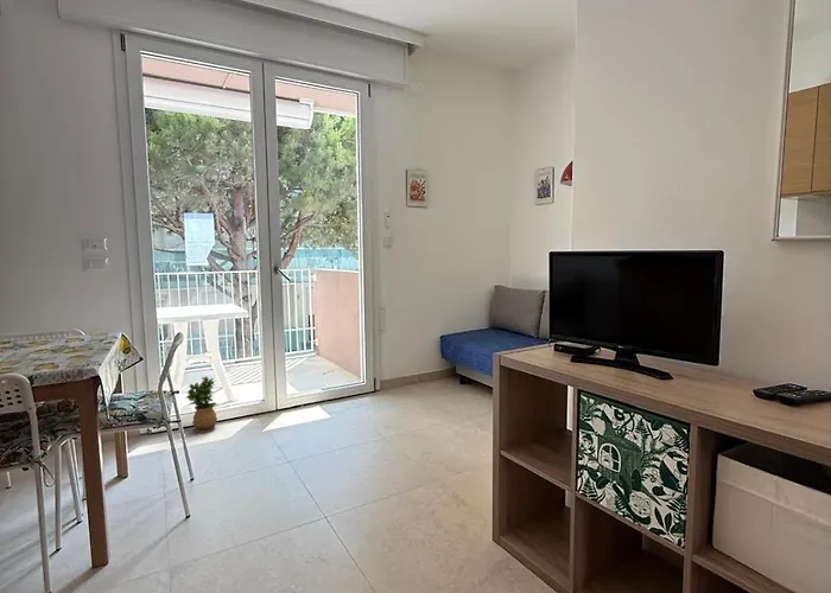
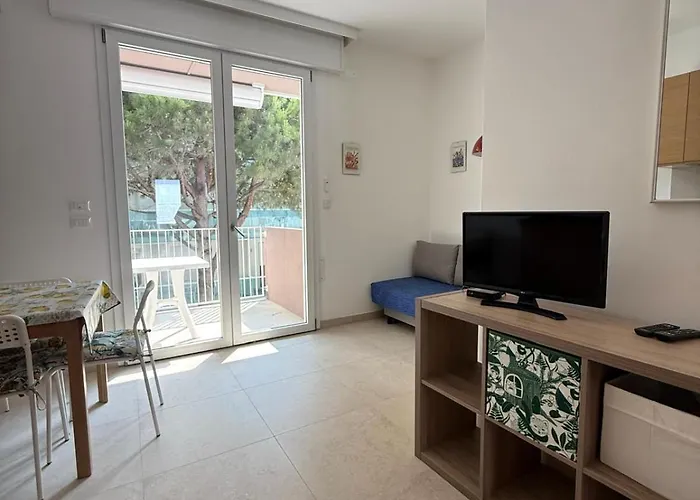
- potted plant [184,375,218,434]
